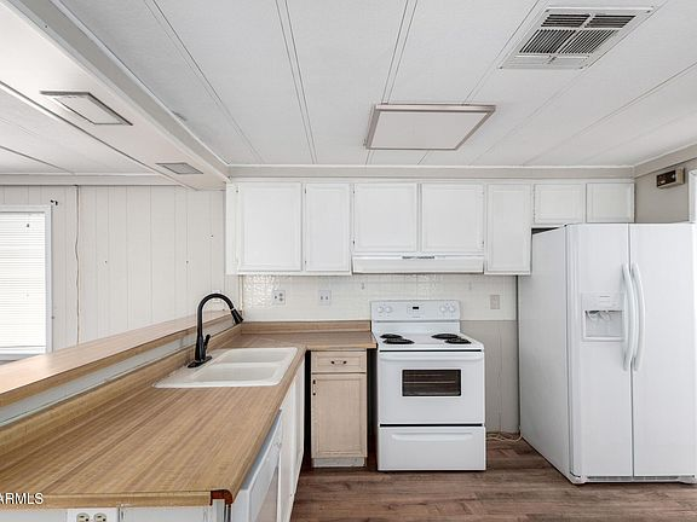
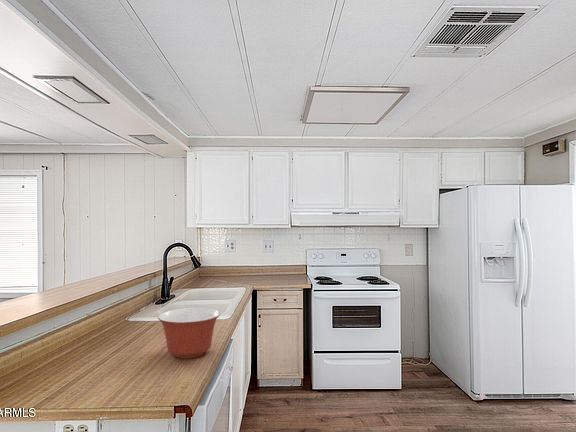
+ mixing bowl [157,307,221,359]
